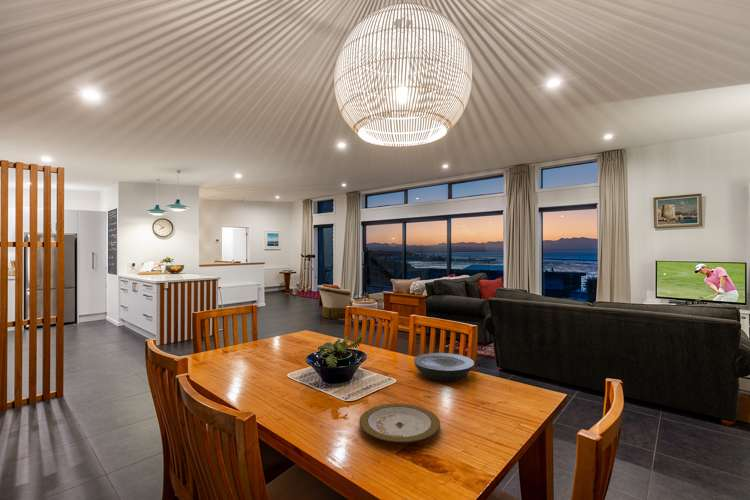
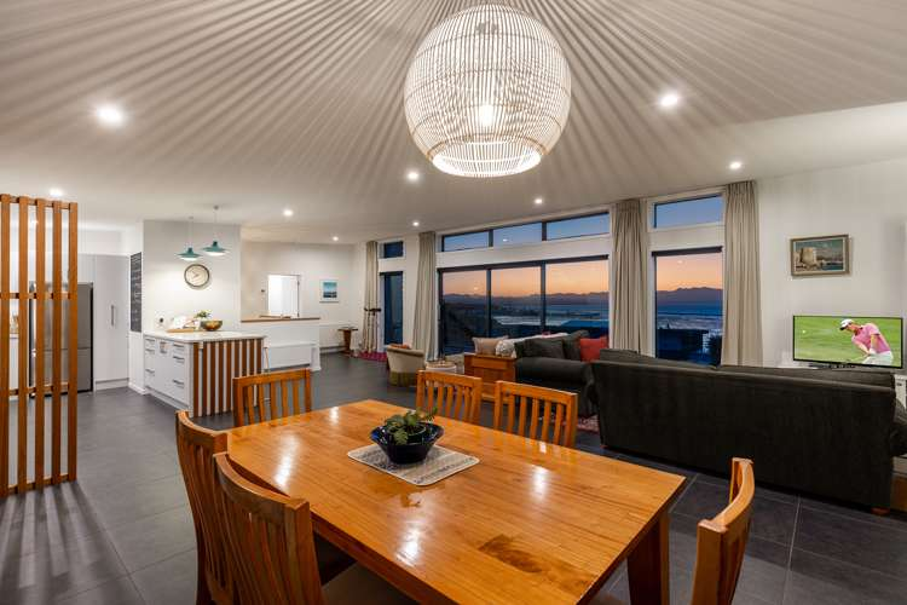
- plate [413,352,475,382]
- plate [358,402,441,444]
